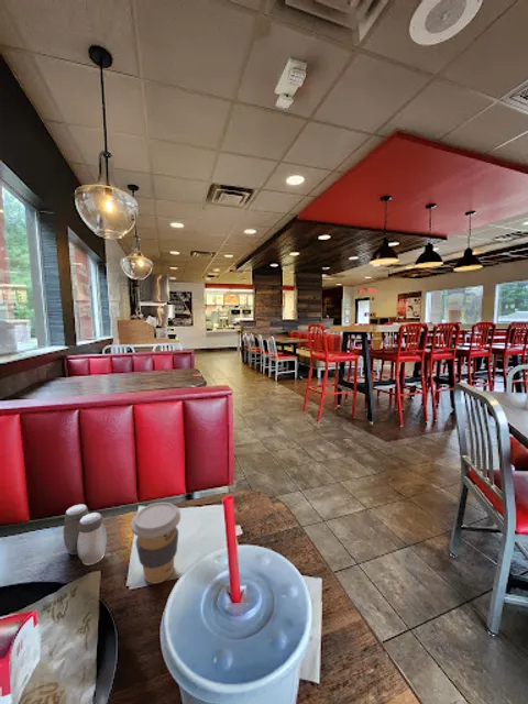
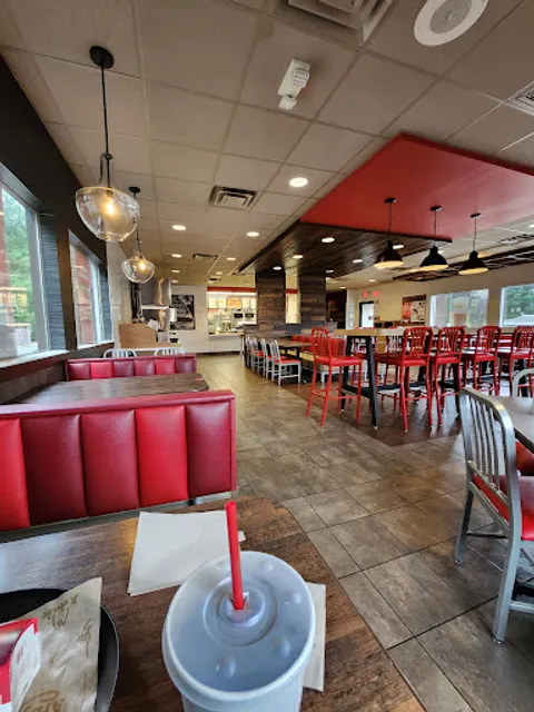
- coffee cup [130,502,182,584]
- salt and pepper shaker [63,504,108,566]
